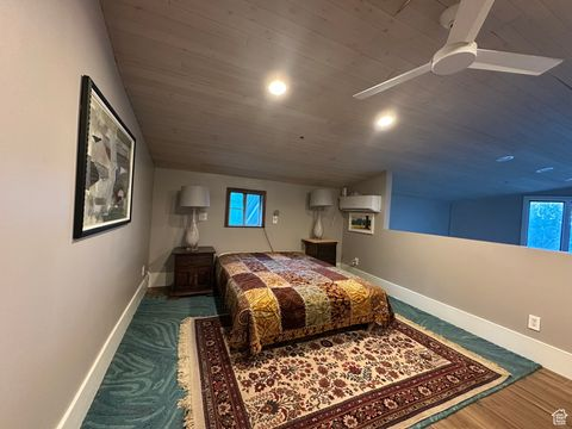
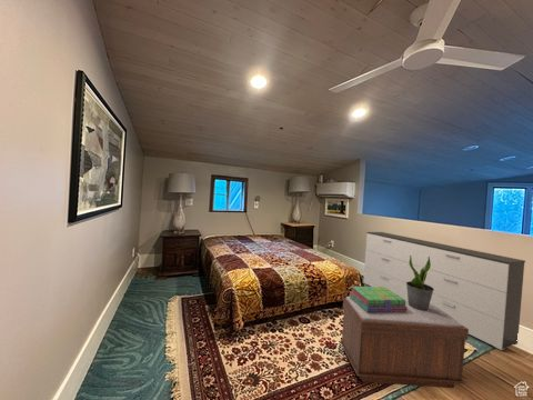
+ potted plant [406,254,434,311]
+ dresser [362,231,526,351]
+ stack of books [348,286,408,312]
+ bench [340,296,470,389]
